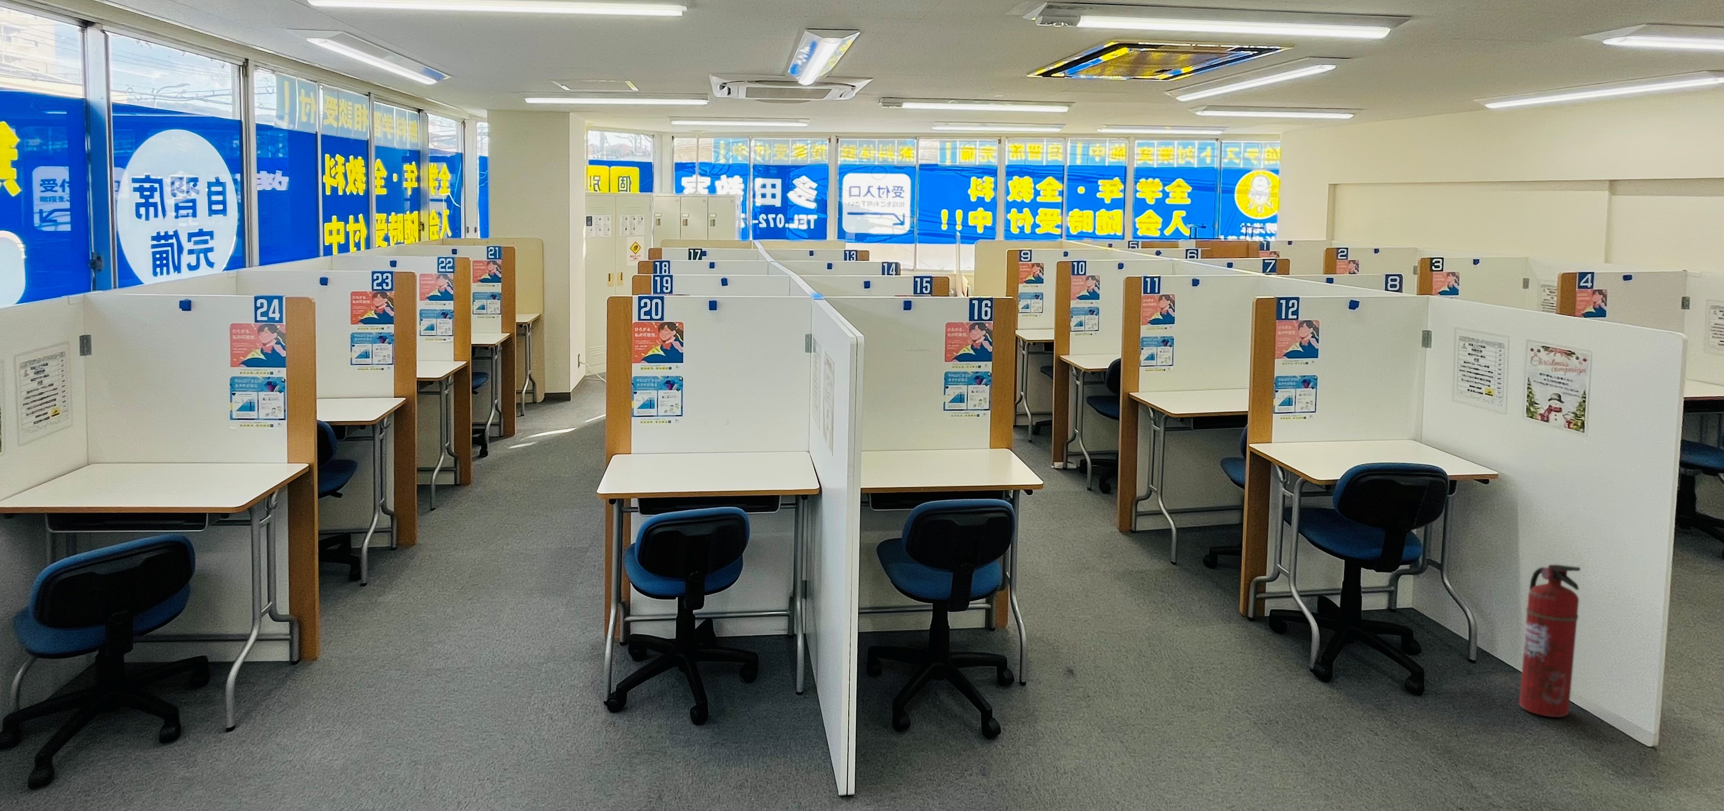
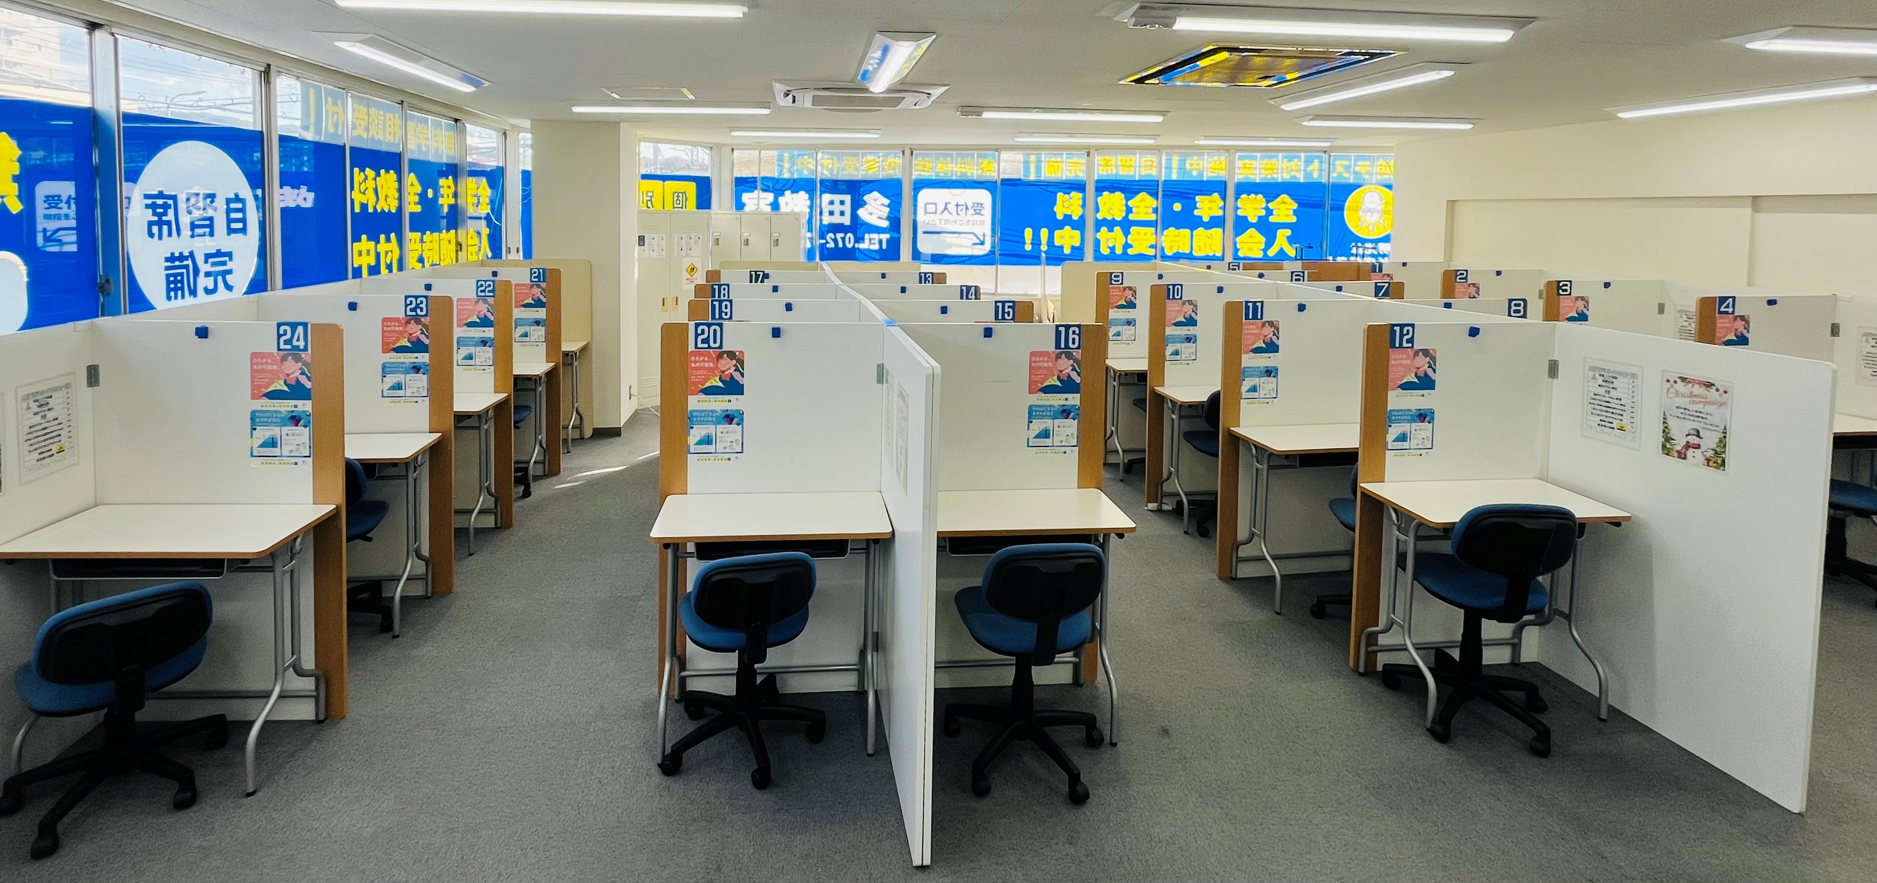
- fire extinguisher [1518,564,1581,718]
